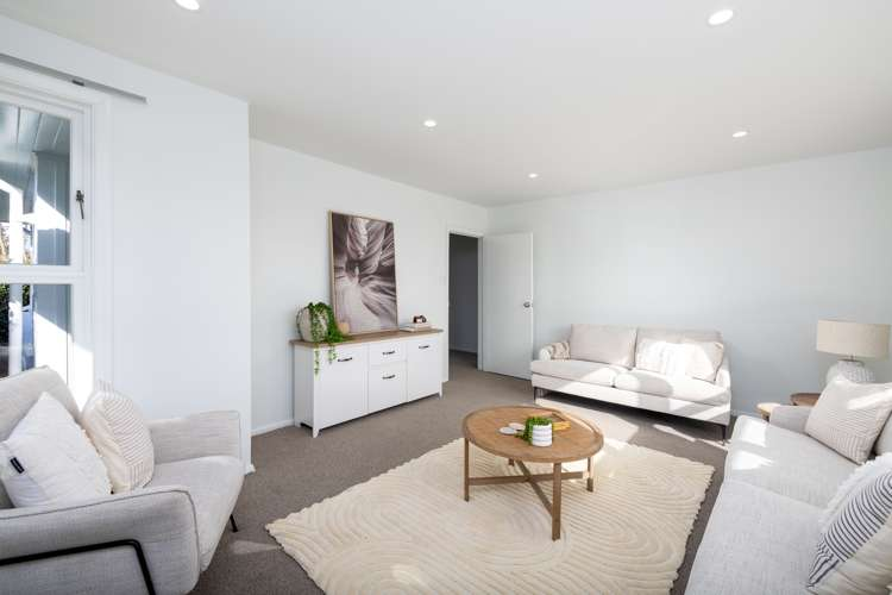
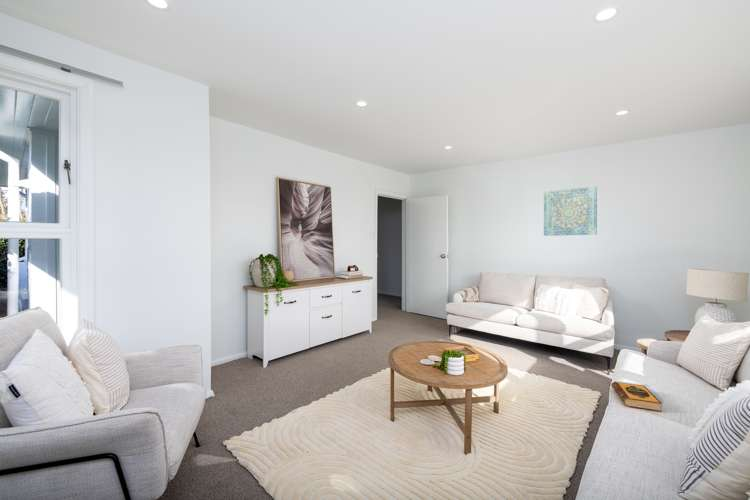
+ hardback book [610,381,663,413]
+ wall art [543,185,598,237]
